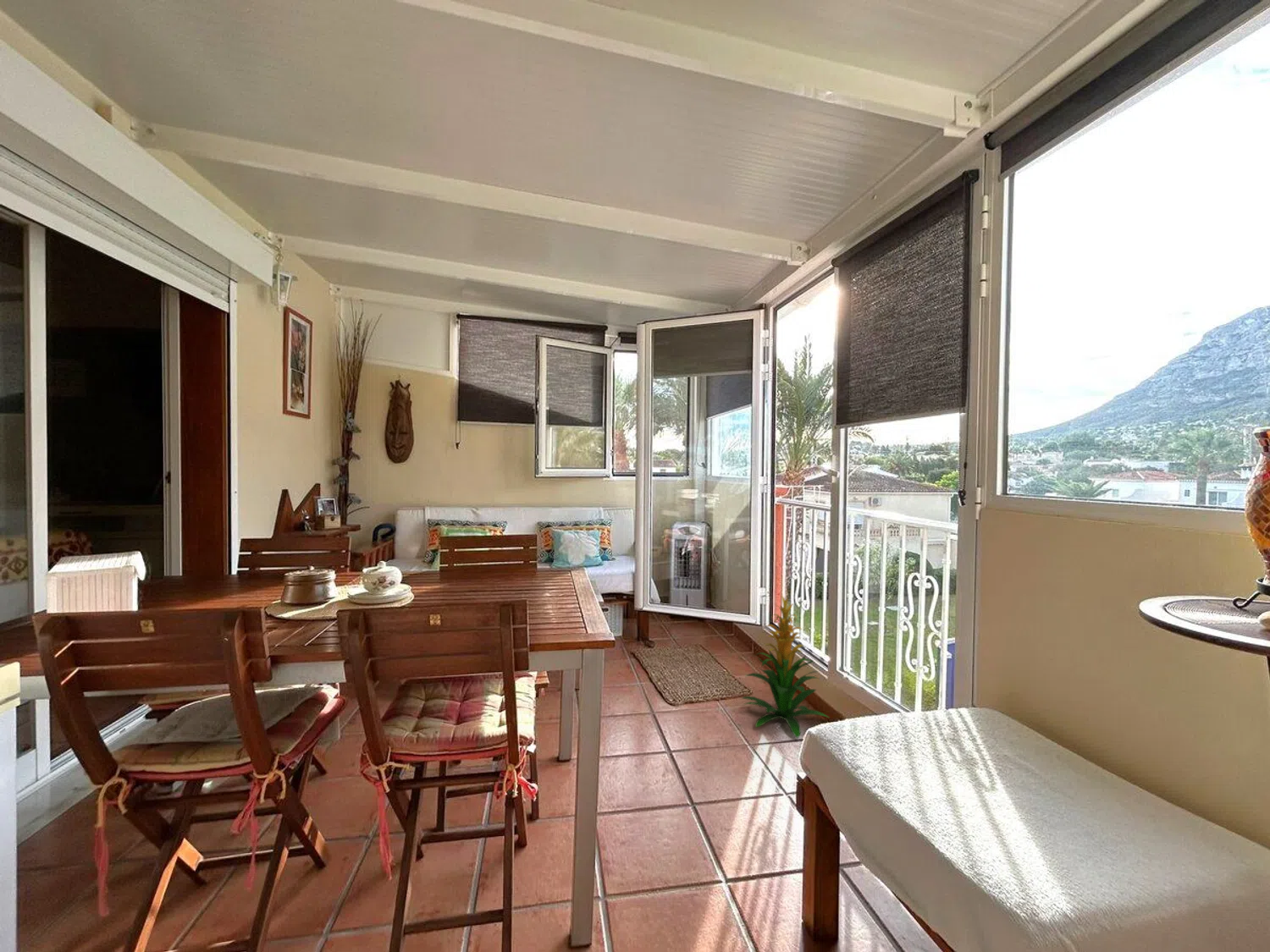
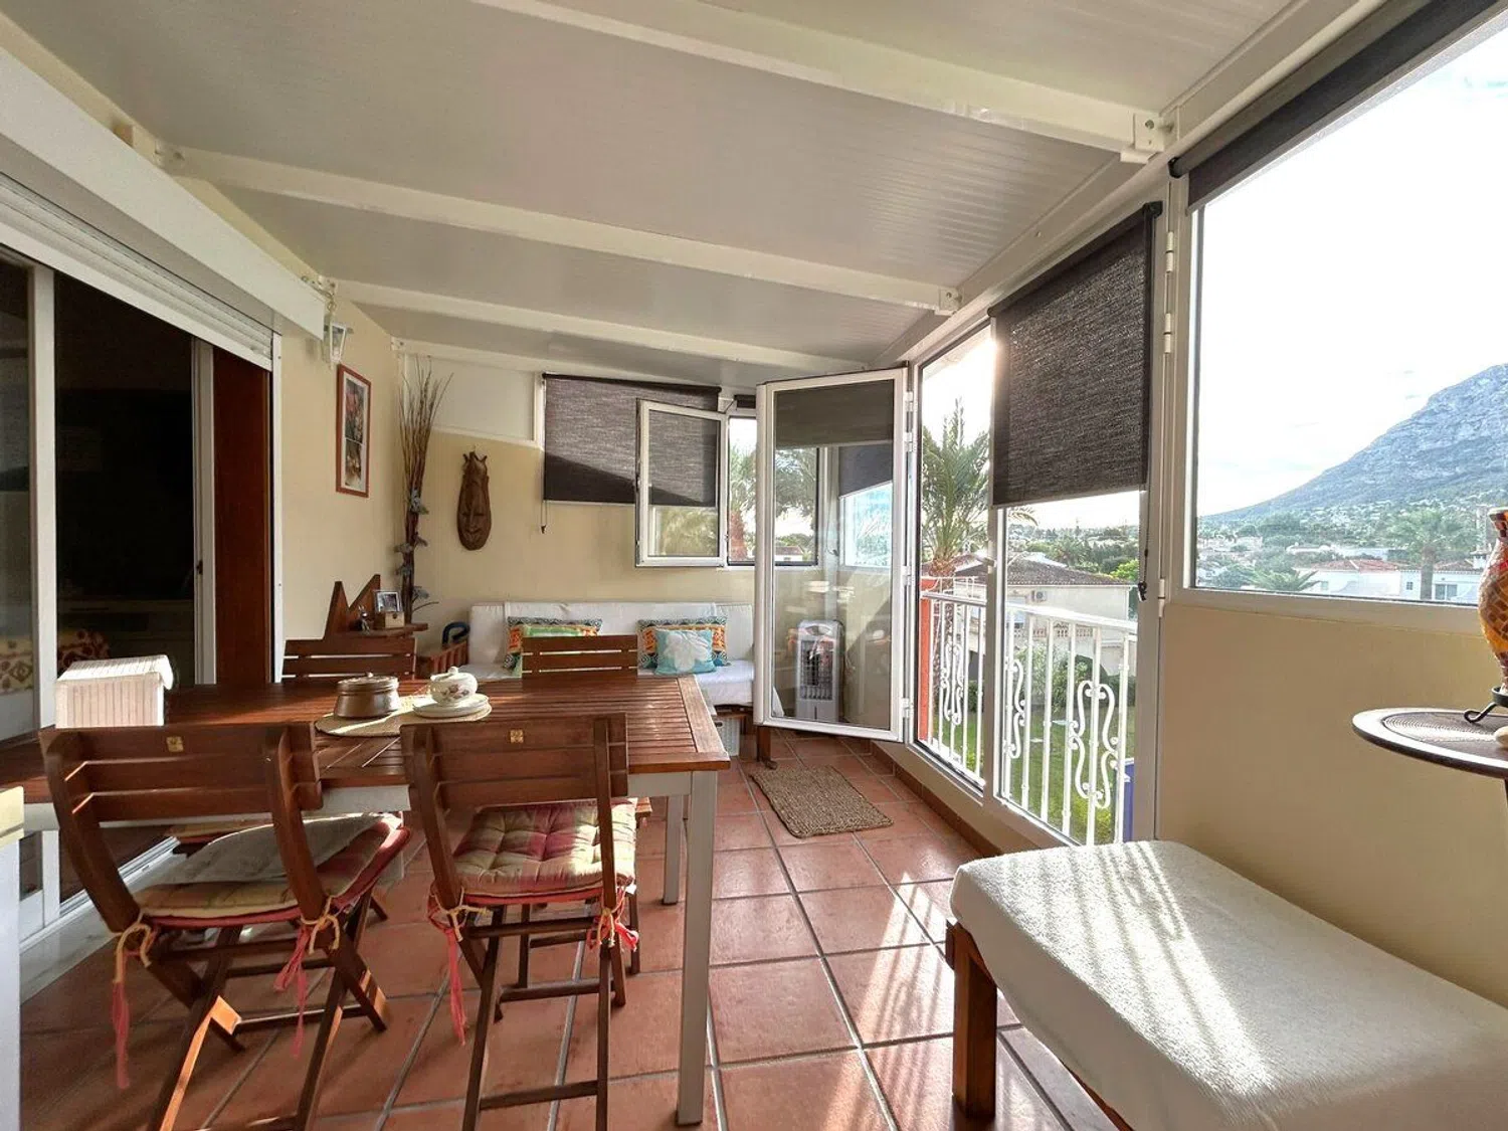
- indoor plant [741,594,830,740]
